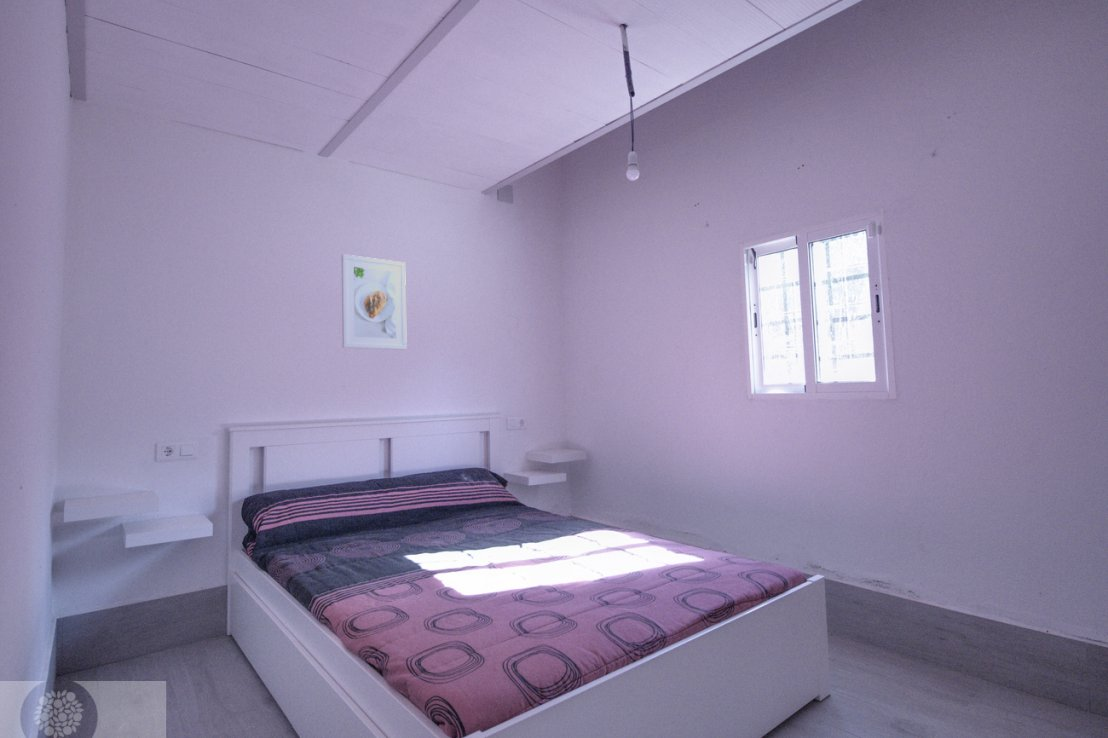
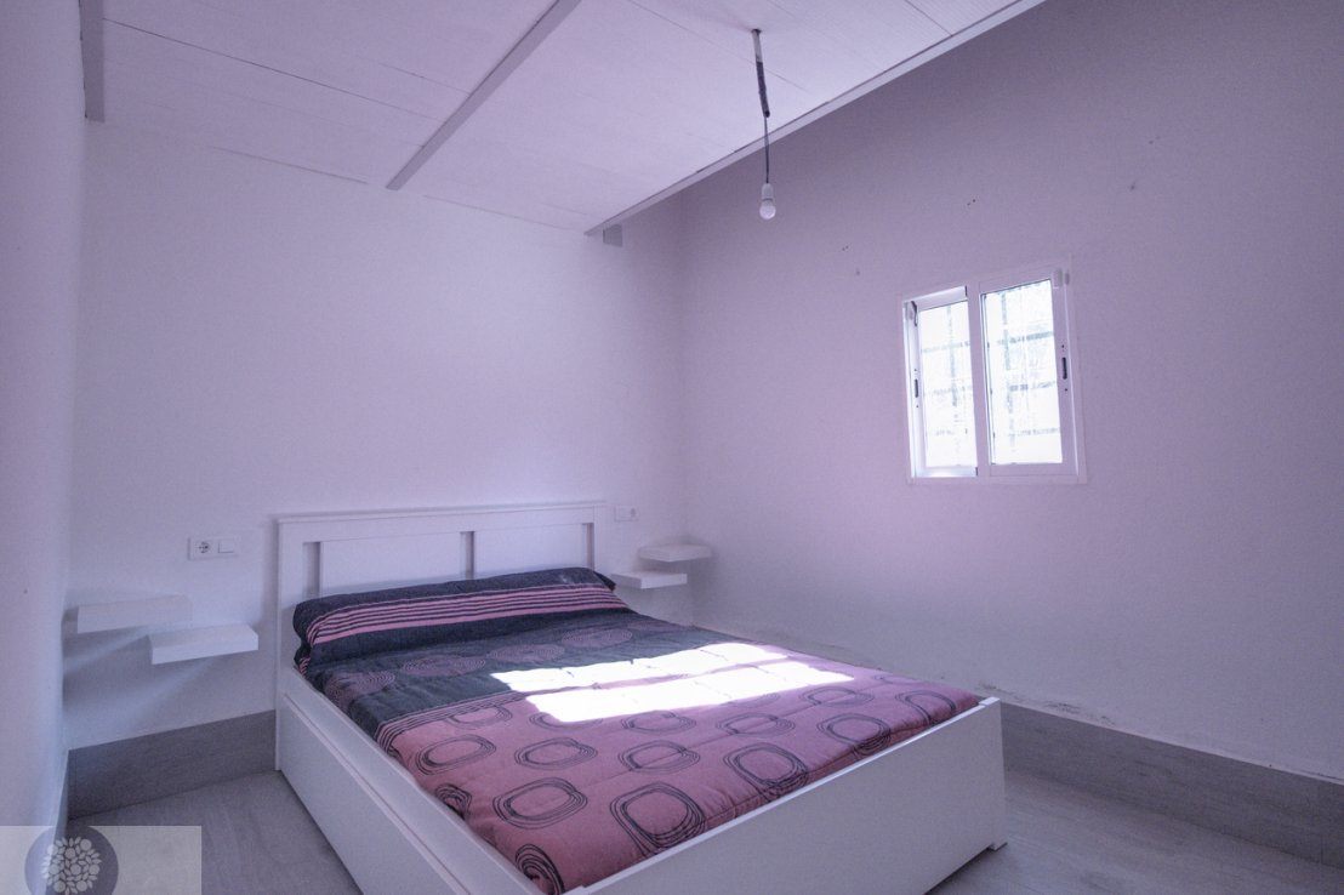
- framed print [341,253,408,351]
